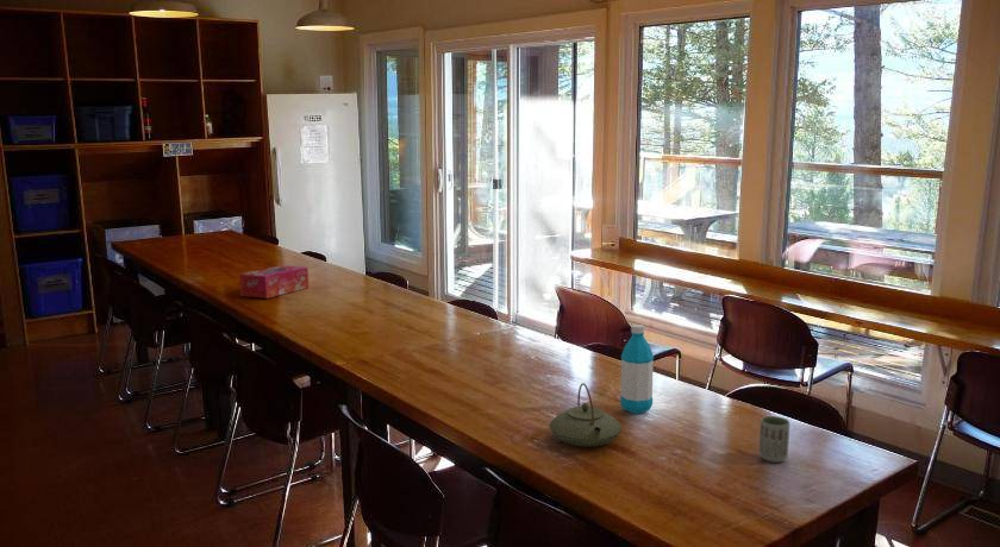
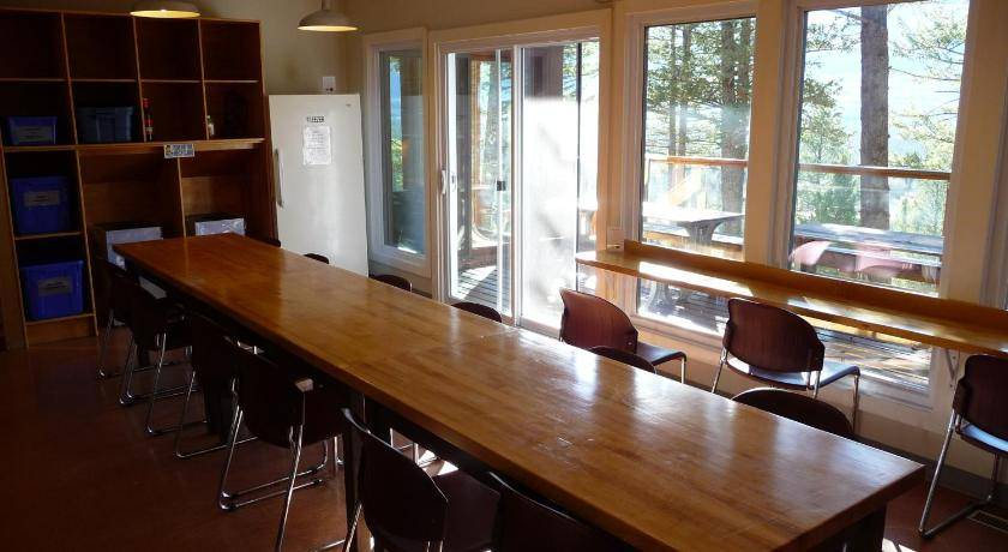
- water bottle [619,323,655,415]
- teapot [548,382,623,448]
- cup [758,415,792,464]
- tissue box [238,264,310,300]
